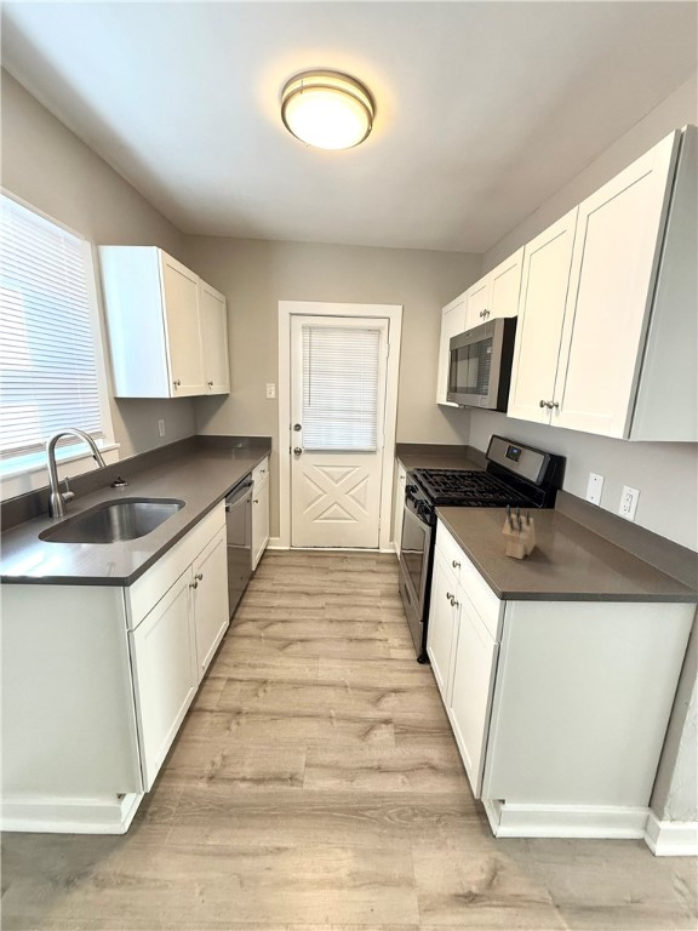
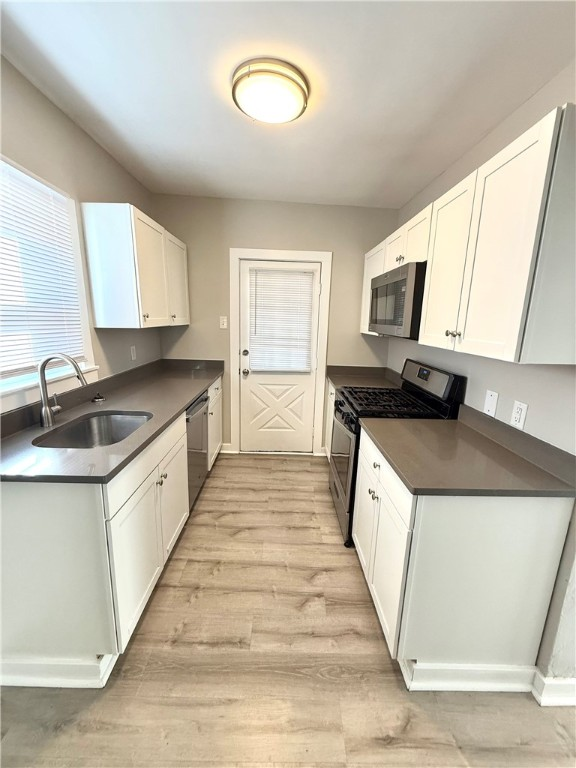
- knife block [502,504,537,560]
